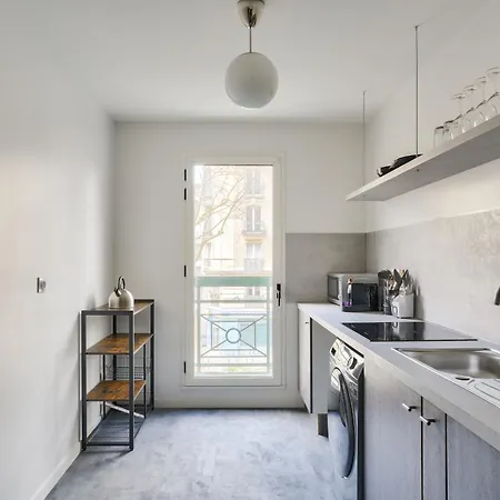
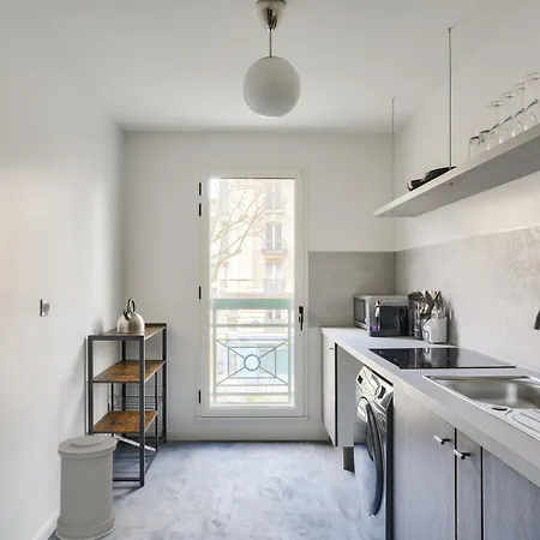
+ trash can [54,434,118,540]
